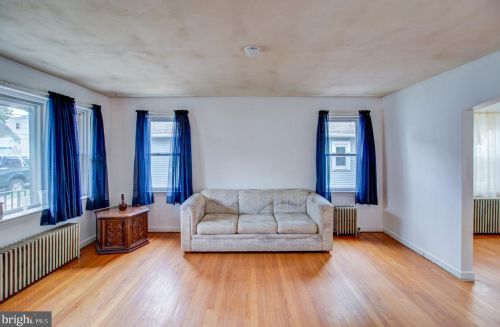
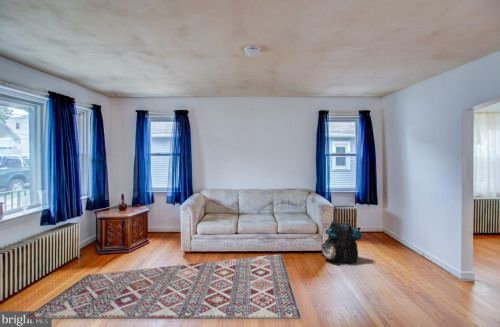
+ backpack [320,220,363,264]
+ rug [24,253,302,320]
